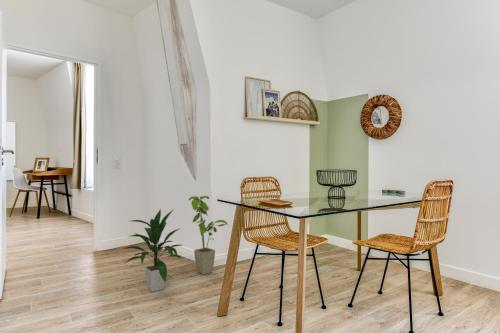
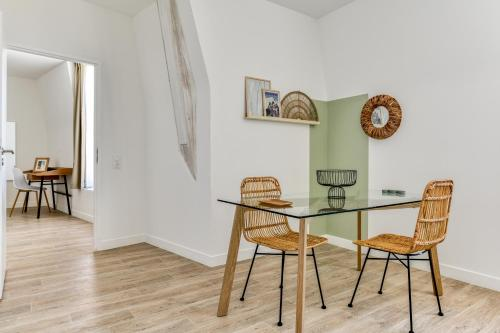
- indoor plant [119,208,184,293]
- house plant [188,195,229,275]
